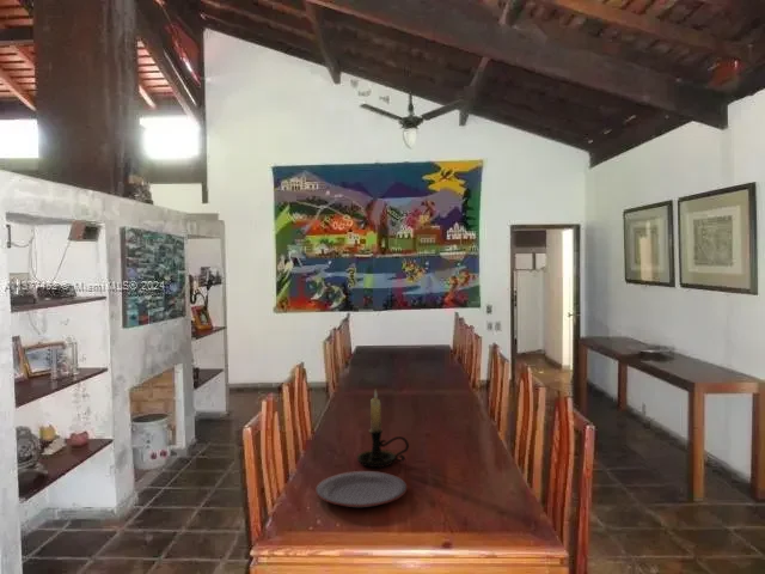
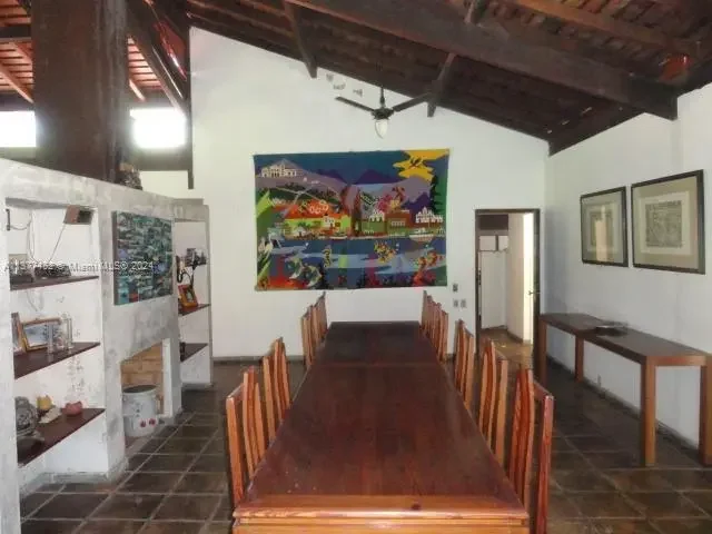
- candle holder [356,389,410,469]
- plate [314,470,408,508]
